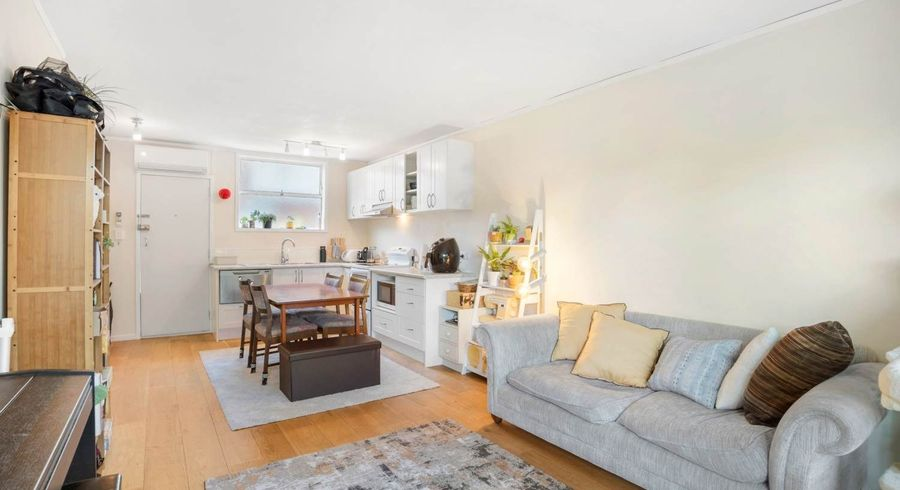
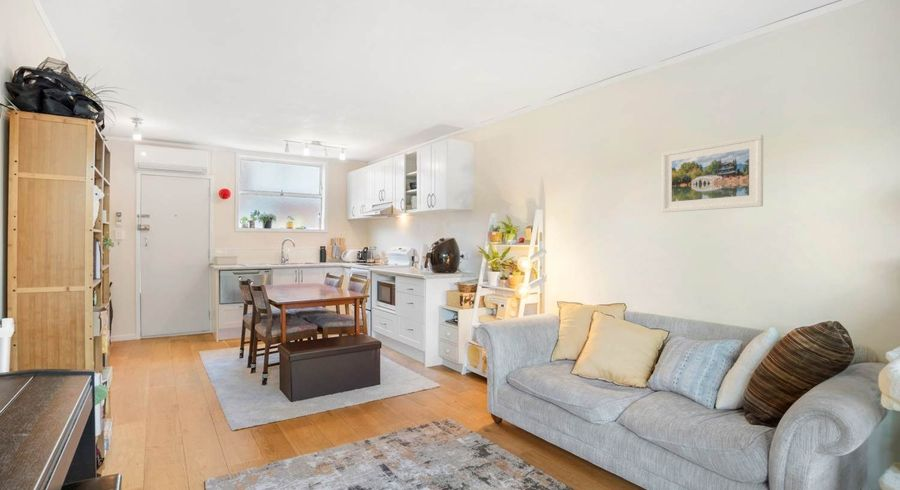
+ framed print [661,134,764,213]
